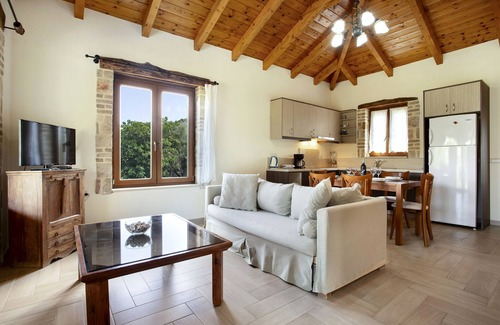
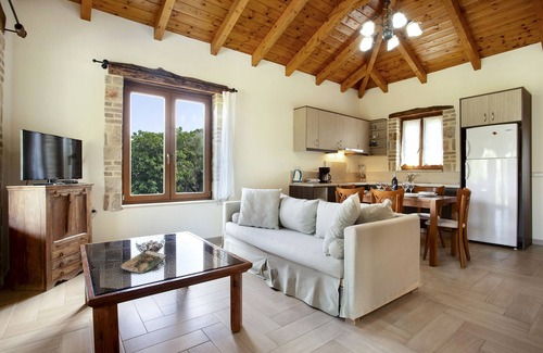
+ magazine [119,248,166,274]
